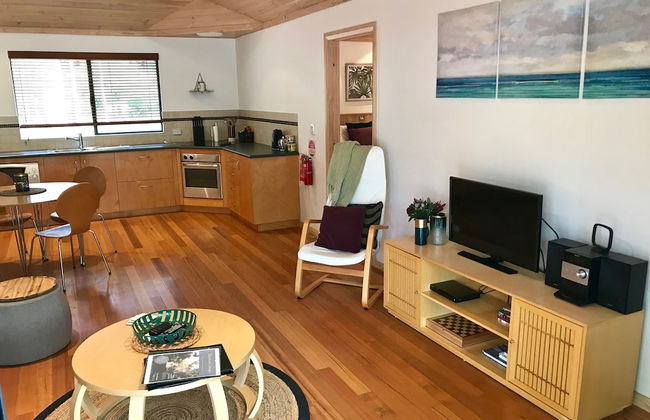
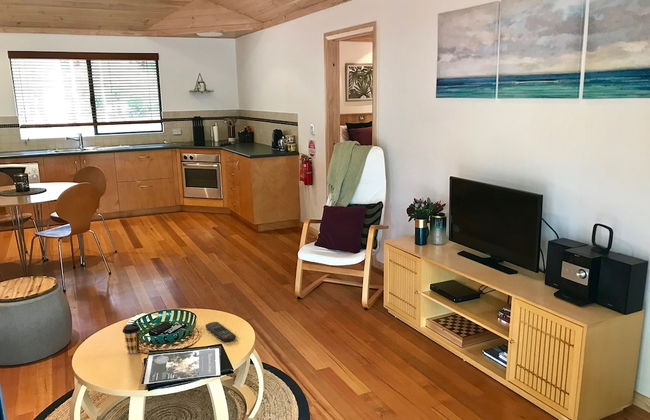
+ coffee cup [122,323,141,355]
+ remote control [205,321,237,343]
